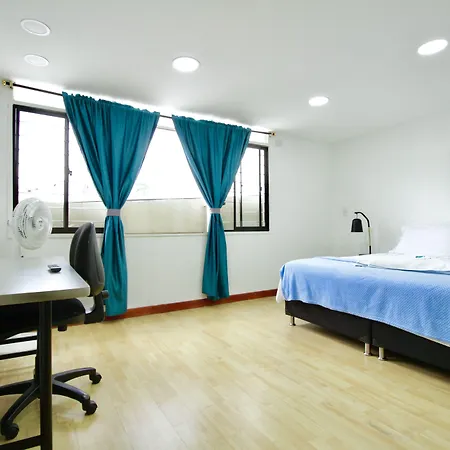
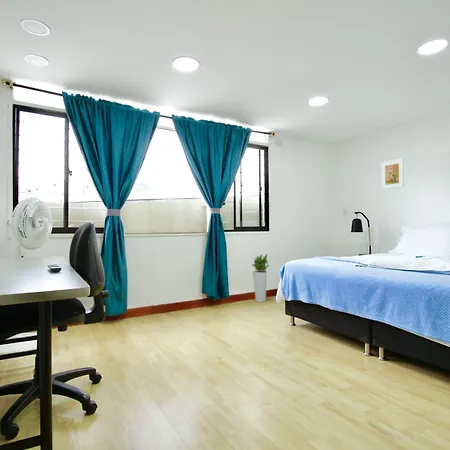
+ planter [251,253,271,303]
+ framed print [380,157,405,190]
